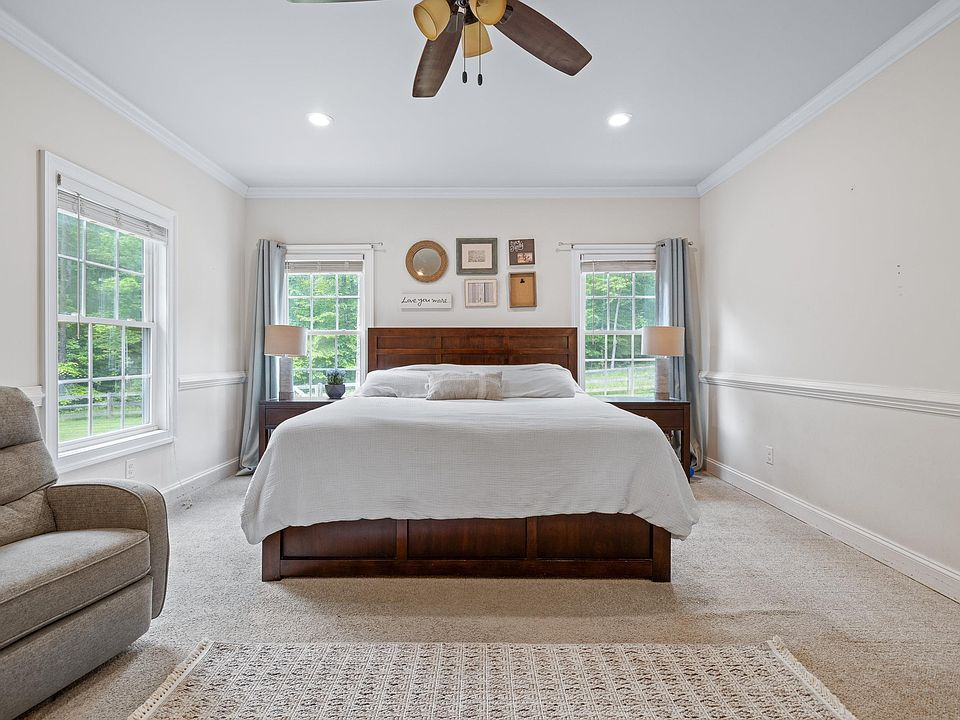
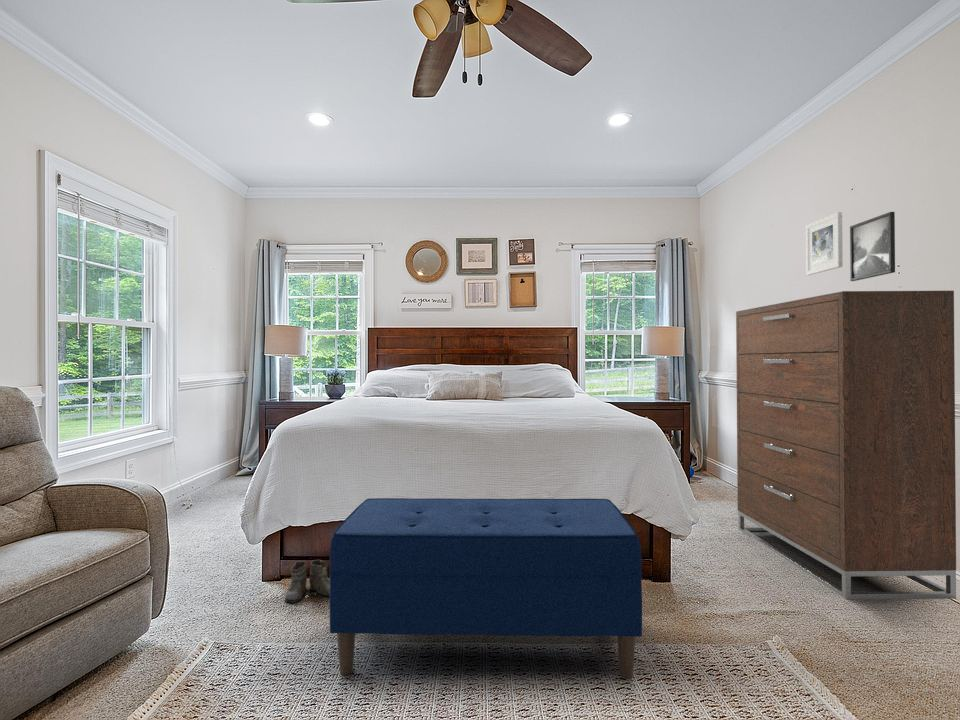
+ dresser [735,290,957,600]
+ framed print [805,211,844,276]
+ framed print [849,211,896,282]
+ boots [282,559,330,604]
+ bench [328,497,643,680]
